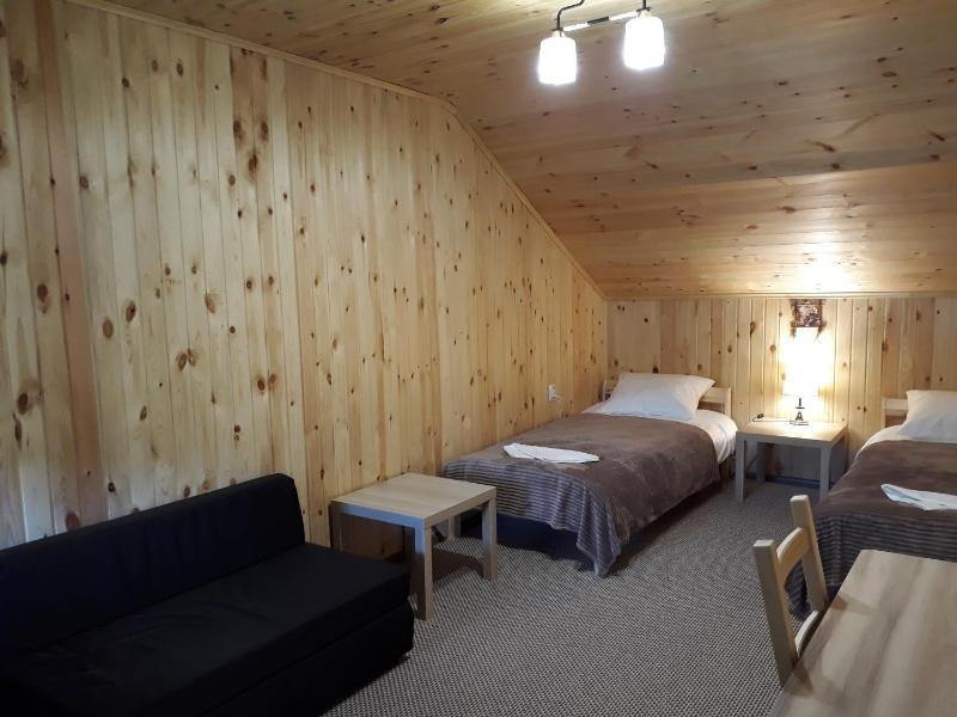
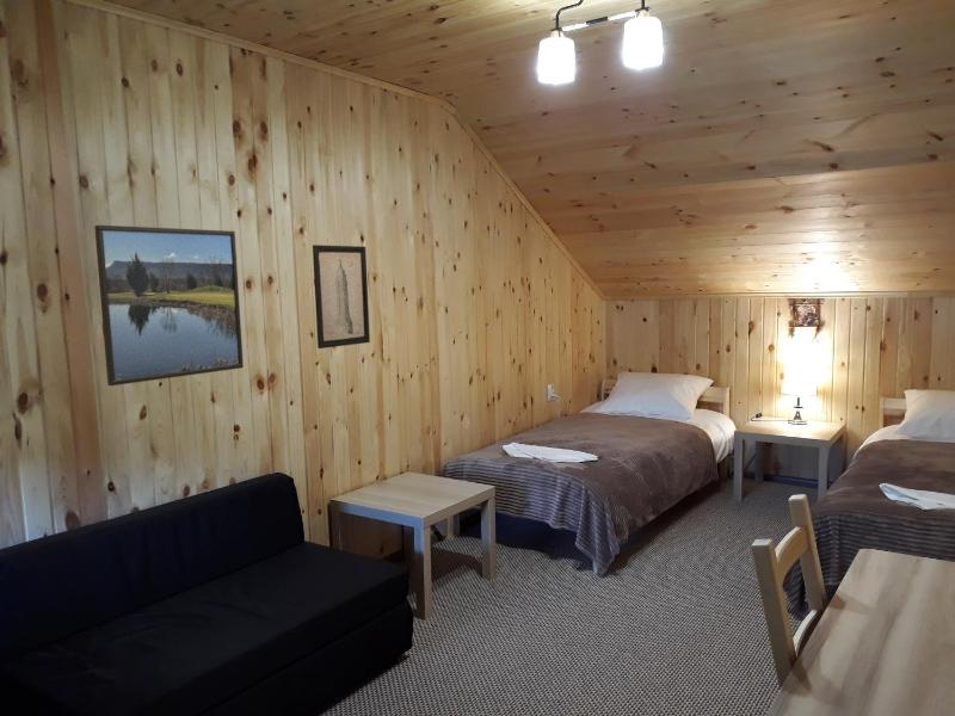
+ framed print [93,224,245,387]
+ wall art [312,243,371,350]
